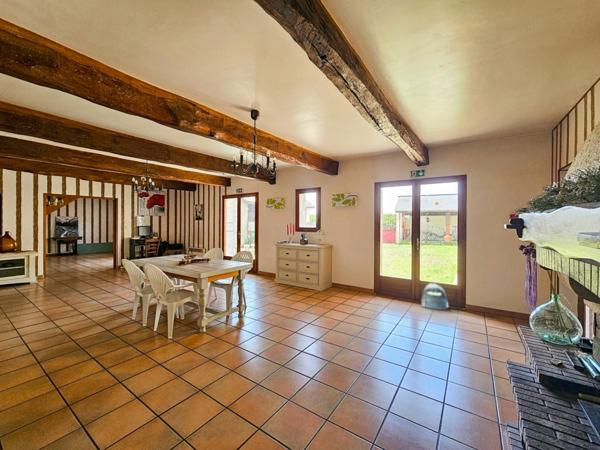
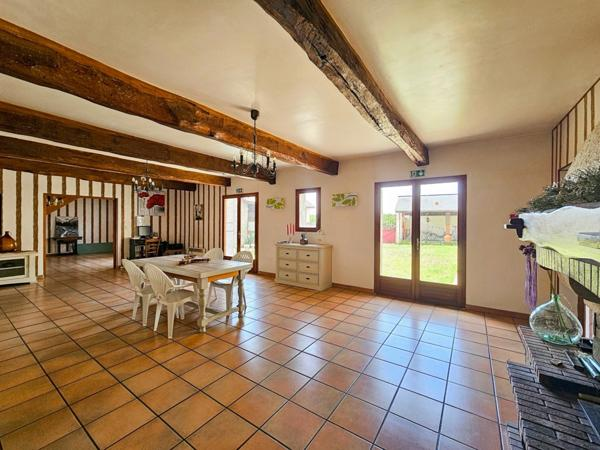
- backpack [420,282,450,311]
